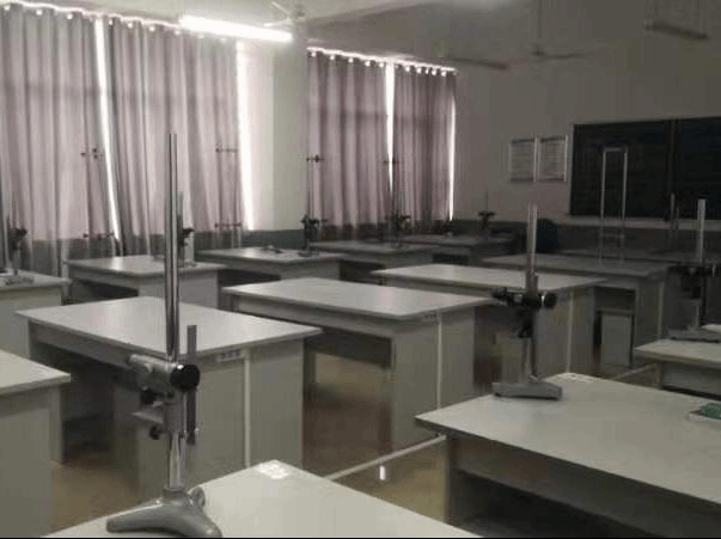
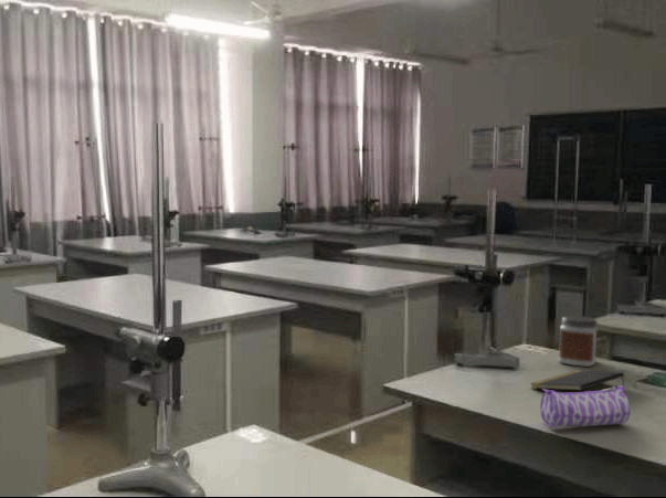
+ jar [557,315,599,368]
+ pencil case [539,384,632,428]
+ notepad [529,370,625,391]
